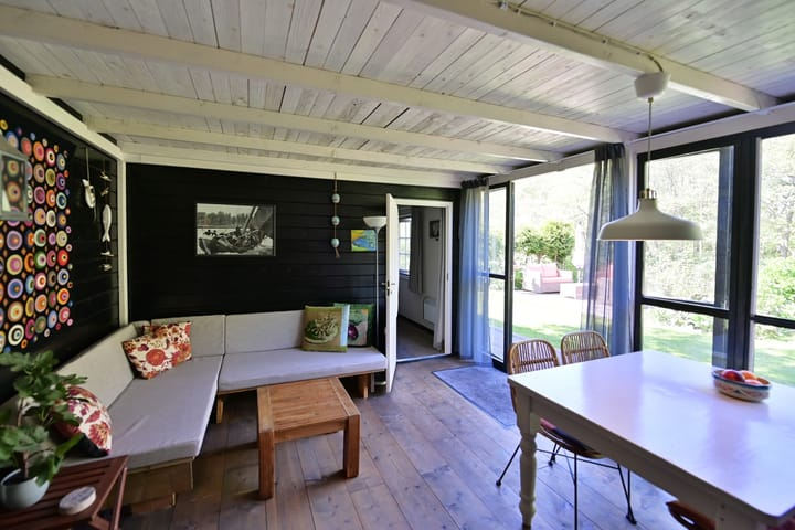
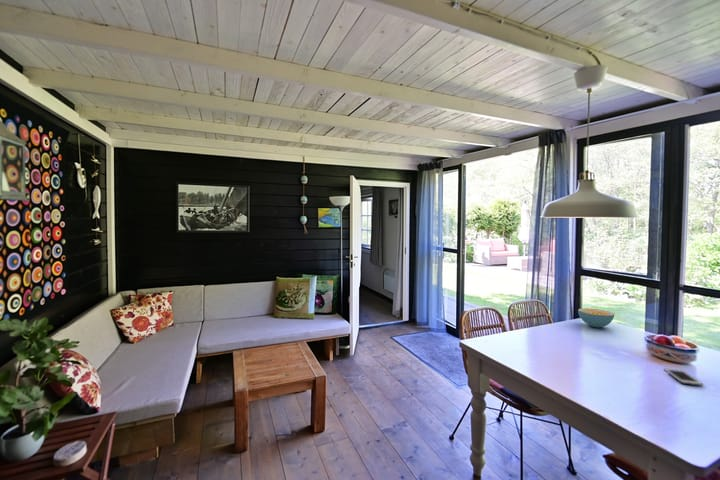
+ cereal bowl [577,307,615,328]
+ cell phone [663,368,704,387]
